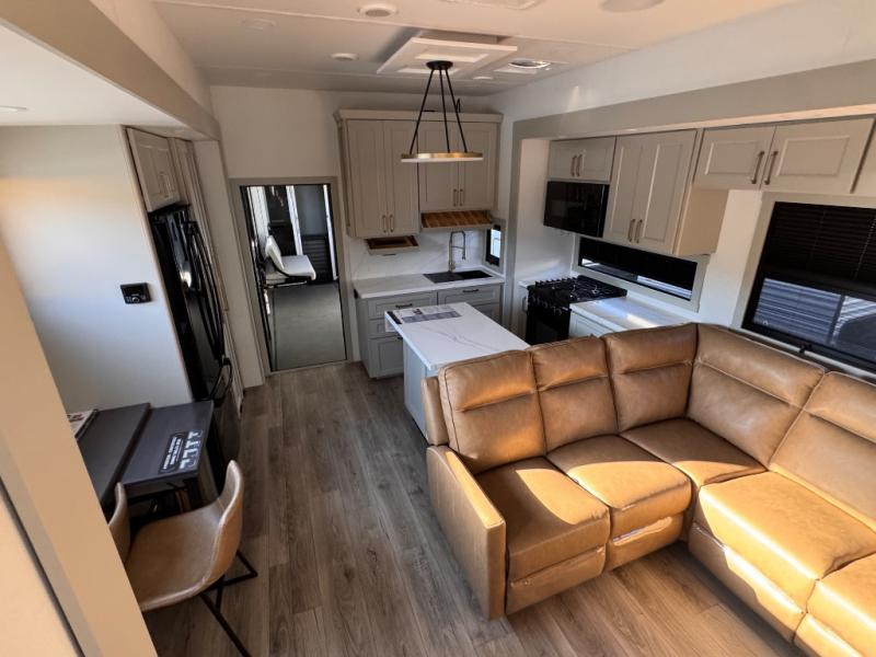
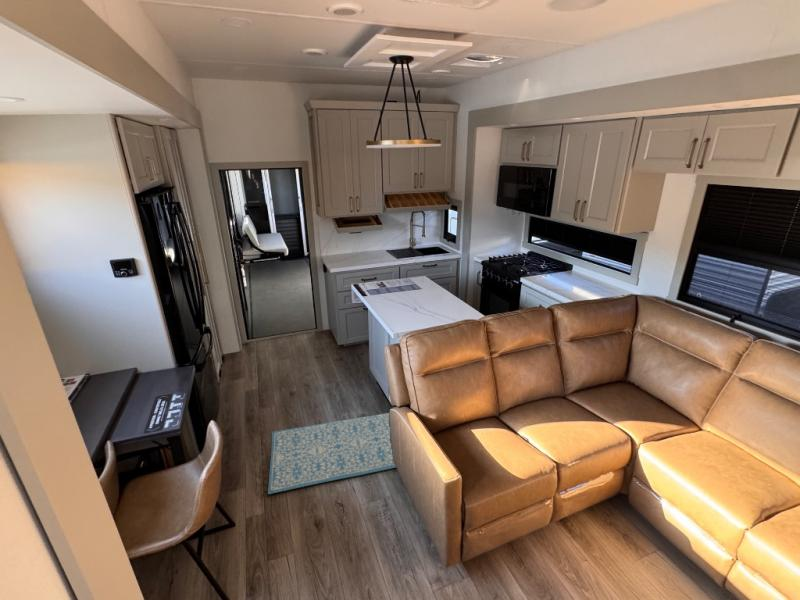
+ rug [267,412,397,495]
